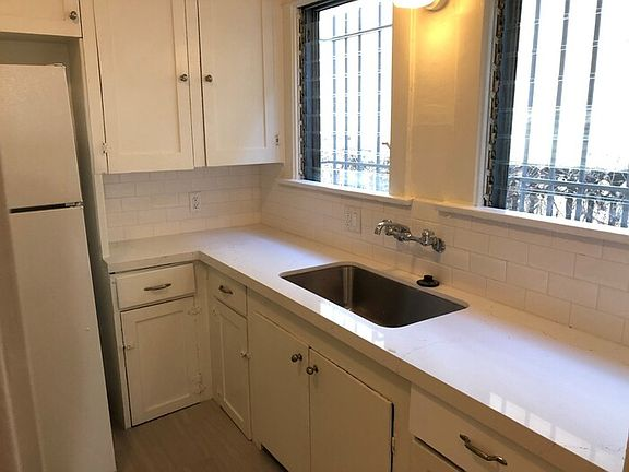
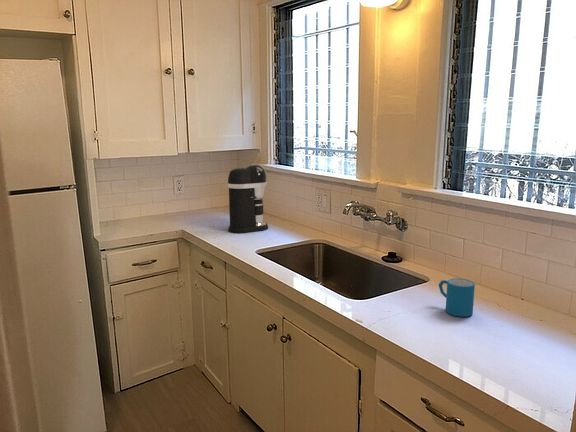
+ mug [438,277,476,318]
+ coffee maker [227,164,269,234]
